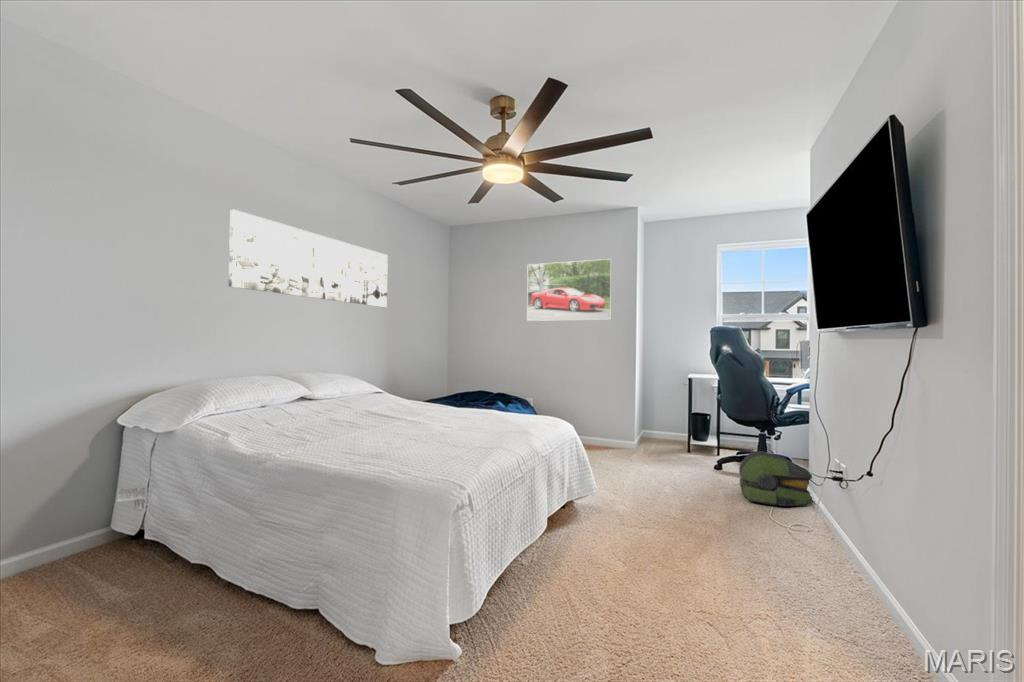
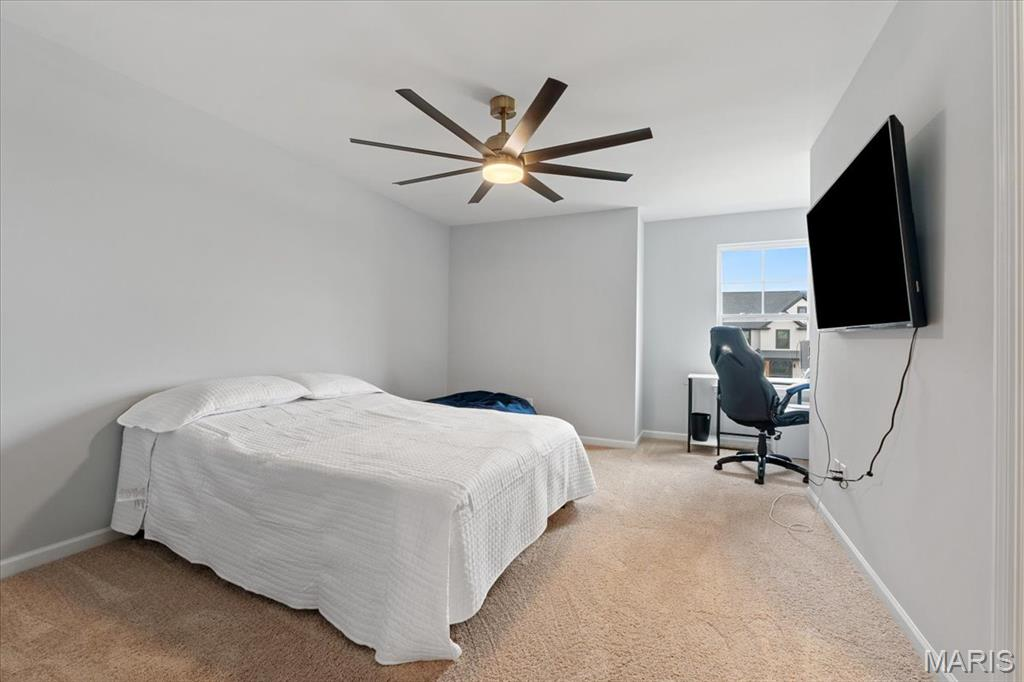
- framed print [526,258,613,322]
- backpack [738,450,814,507]
- wall art [228,209,389,308]
